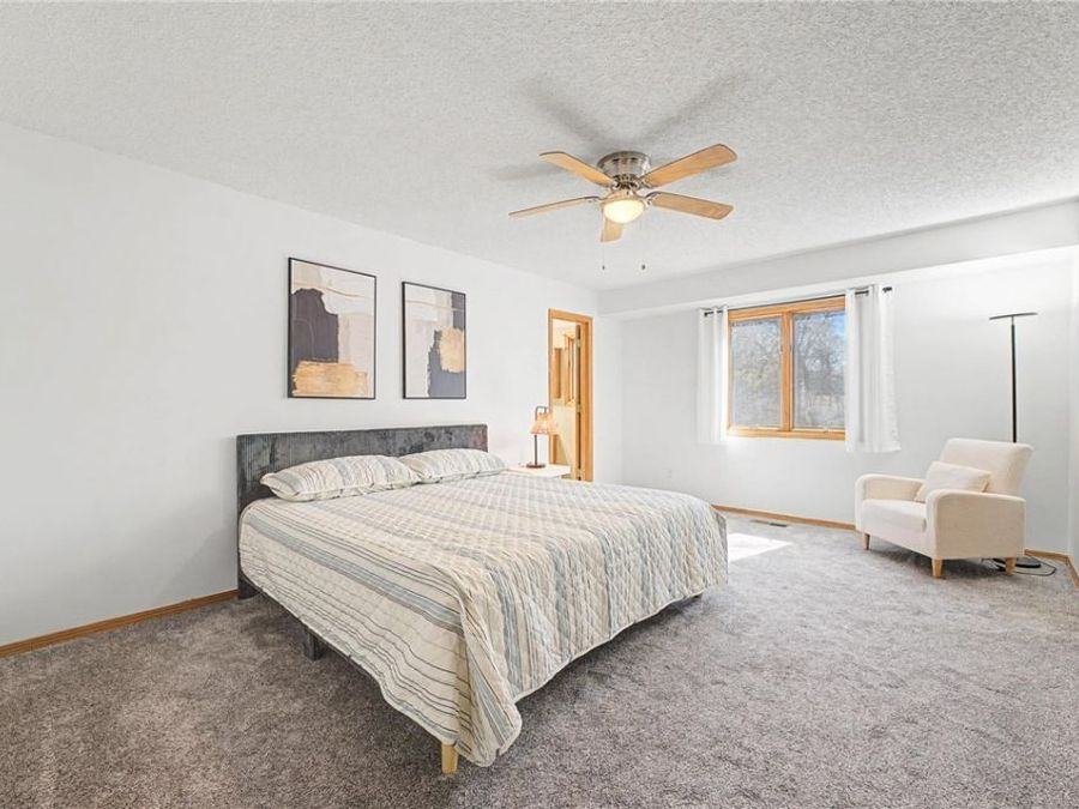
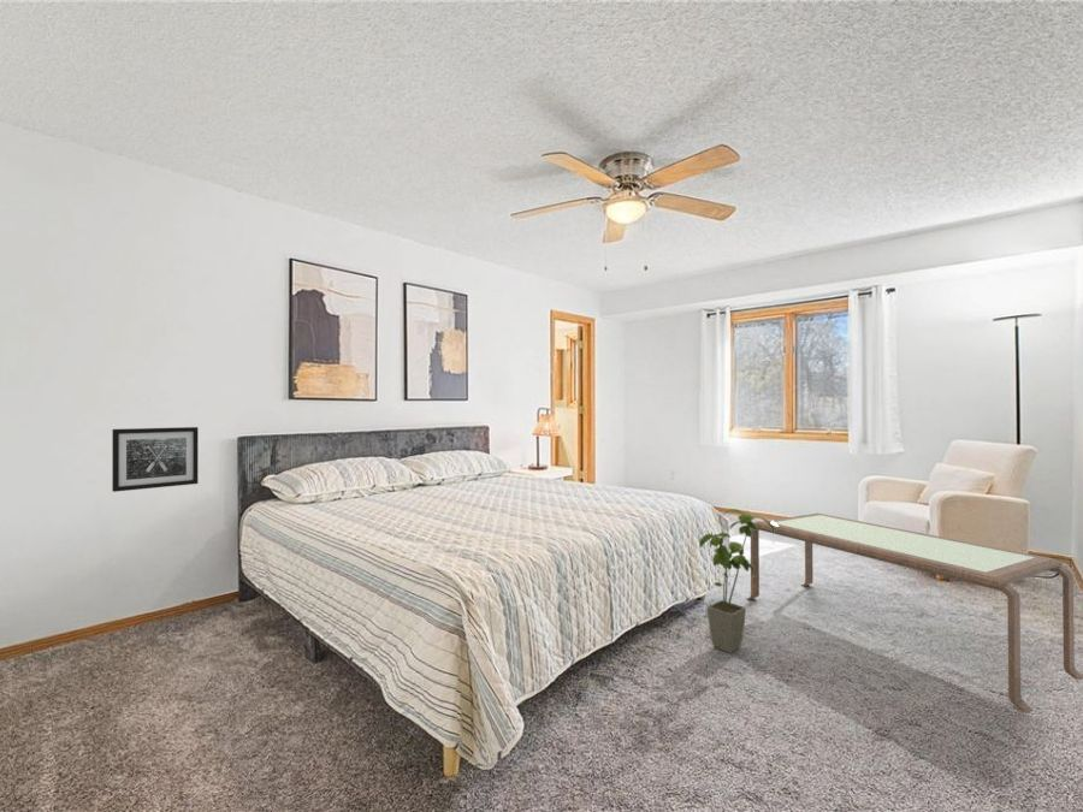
+ coffee table [746,512,1083,713]
+ wall art [111,426,200,493]
+ house plant [698,508,775,654]
